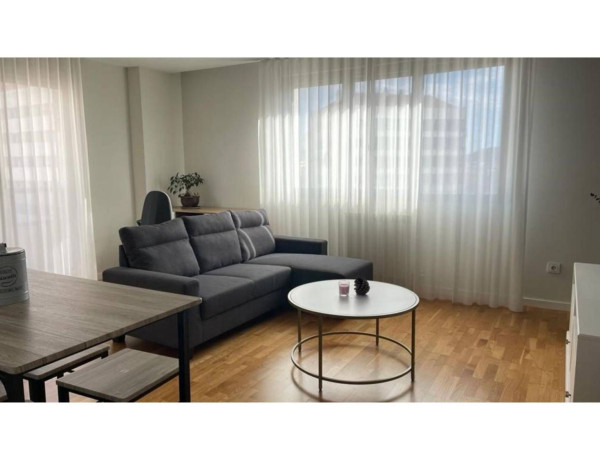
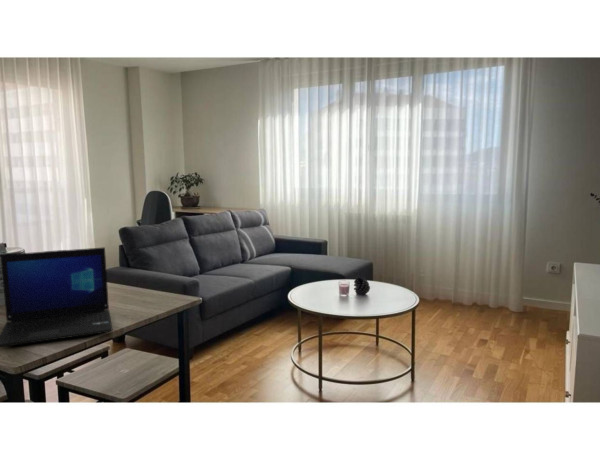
+ laptop [0,246,114,348]
